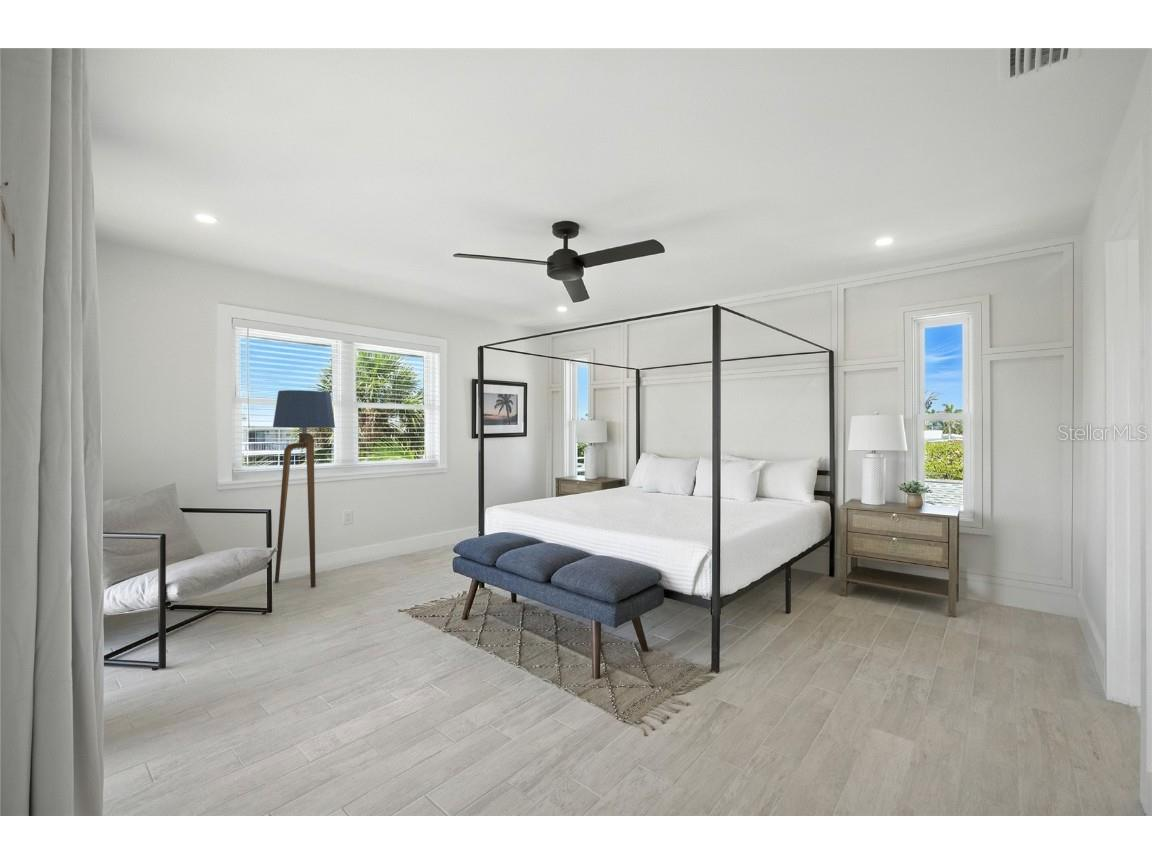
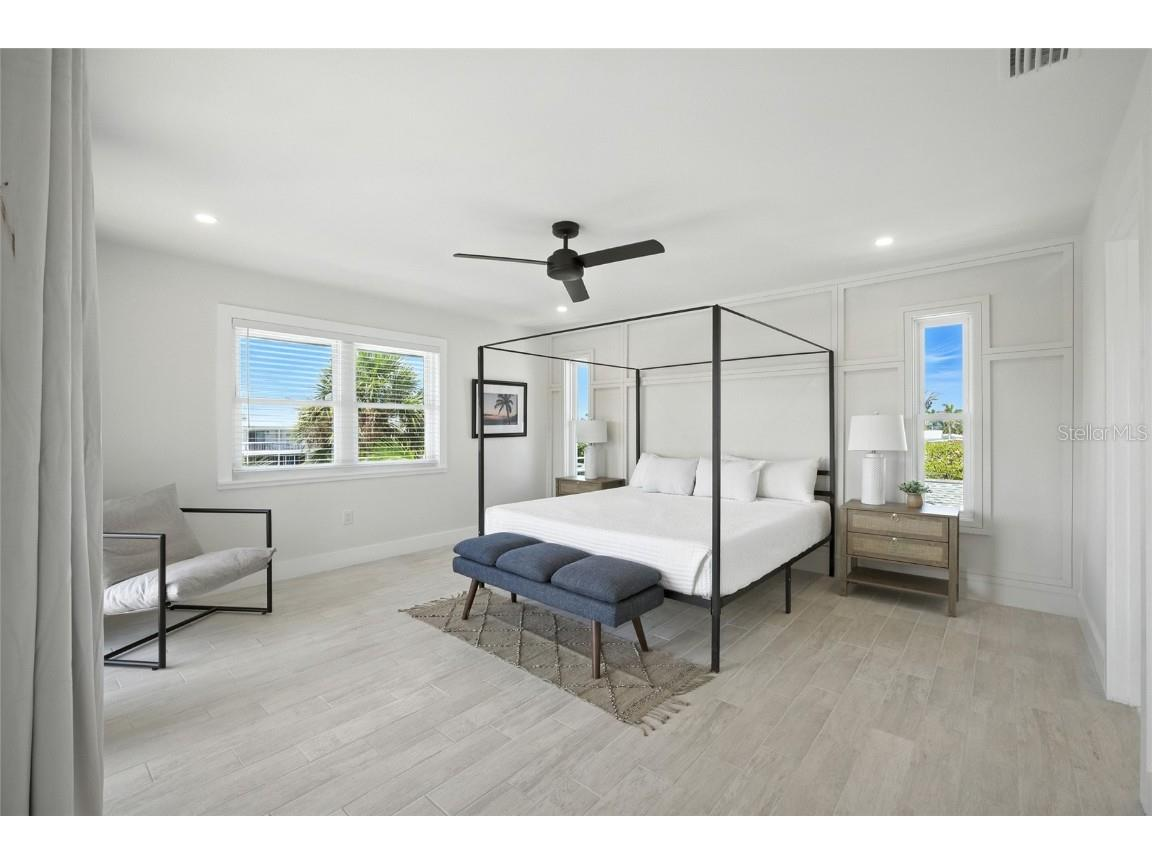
- floor lamp [272,389,336,588]
